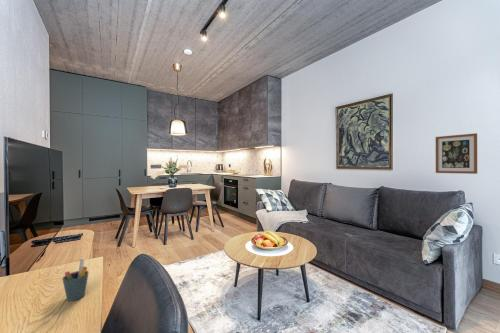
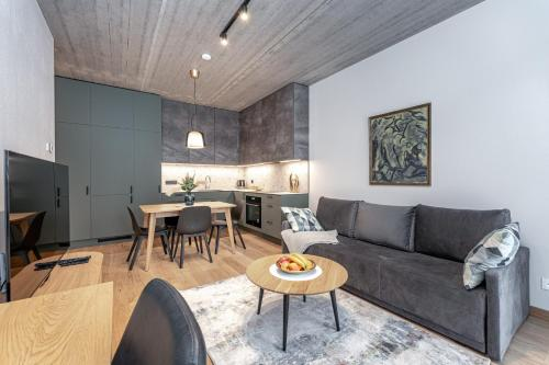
- pen holder [62,258,90,302]
- wall art [435,132,478,175]
